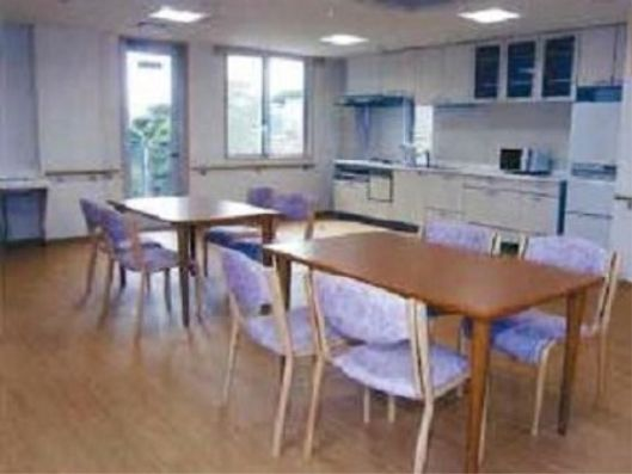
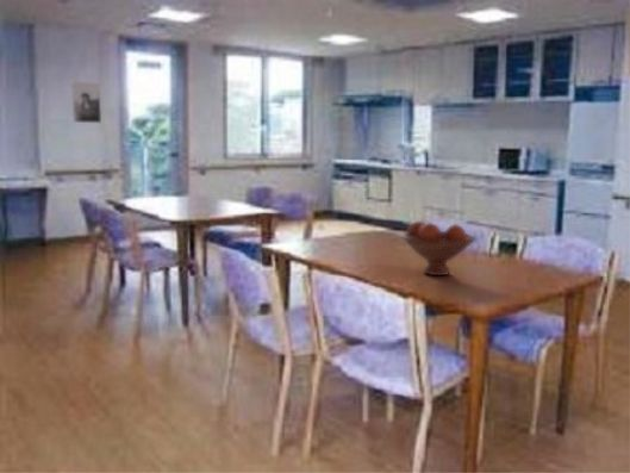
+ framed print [70,80,102,124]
+ fruit bowl [400,219,476,276]
